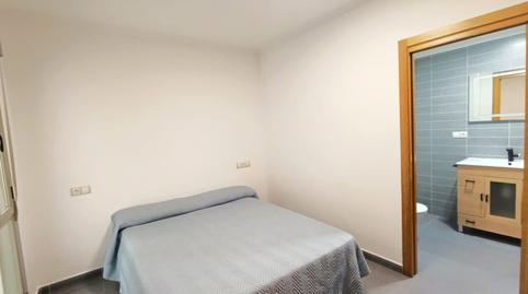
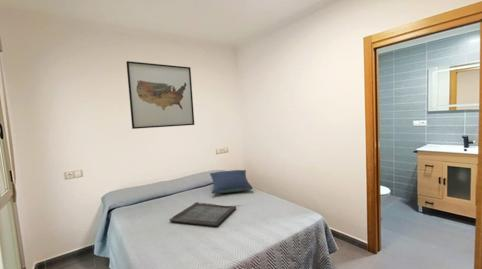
+ pillow [209,169,254,194]
+ serving tray [168,201,237,227]
+ wall art [125,60,195,130]
